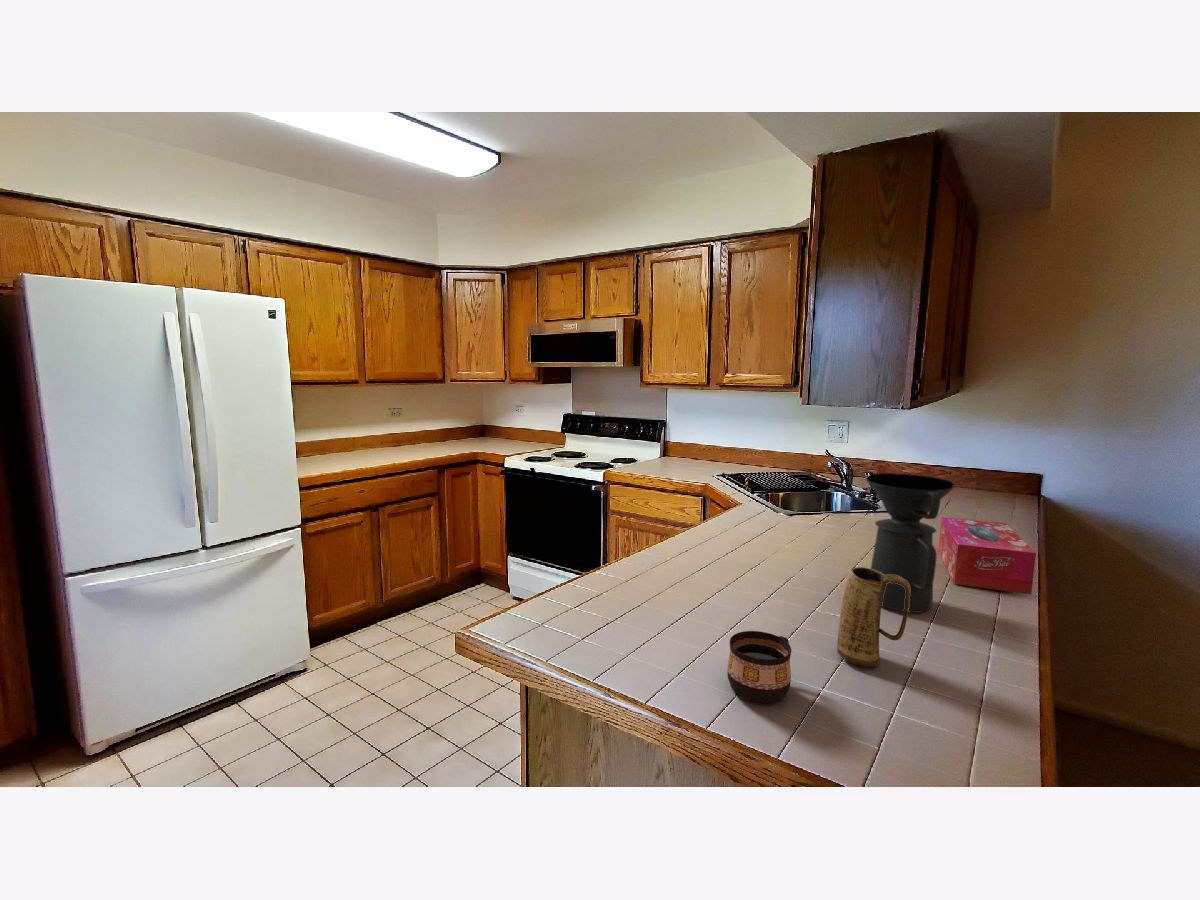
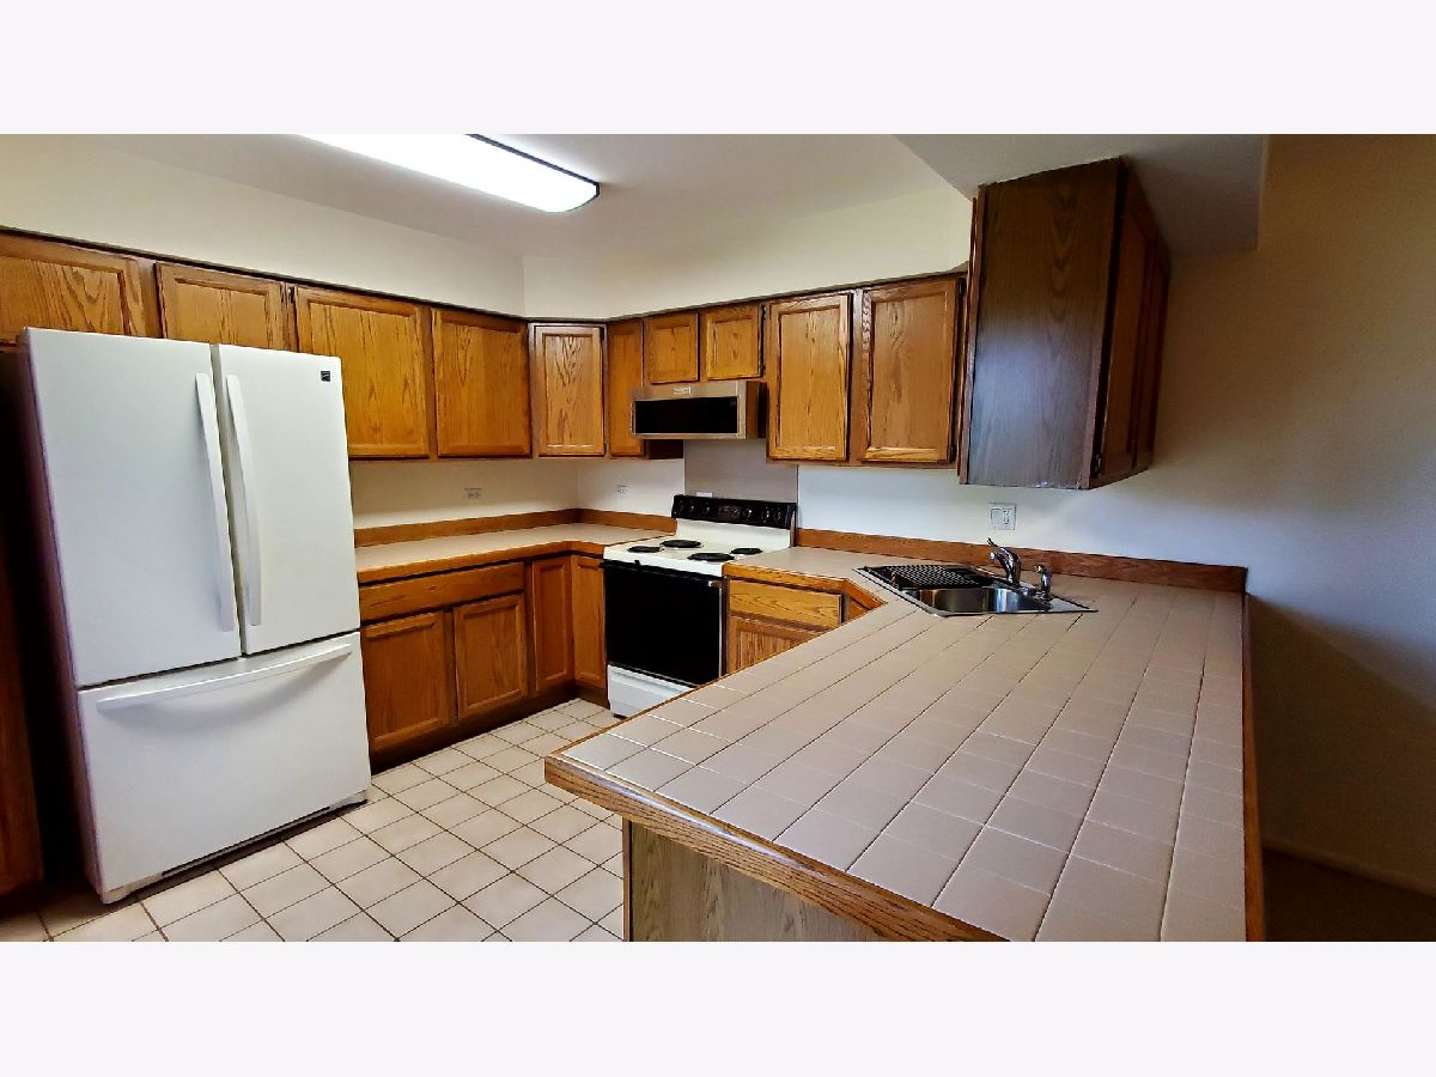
- mug [836,566,910,668]
- tissue box [938,516,1037,595]
- coffee maker [865,472,955,614]
- cup [726,630,792,704]
